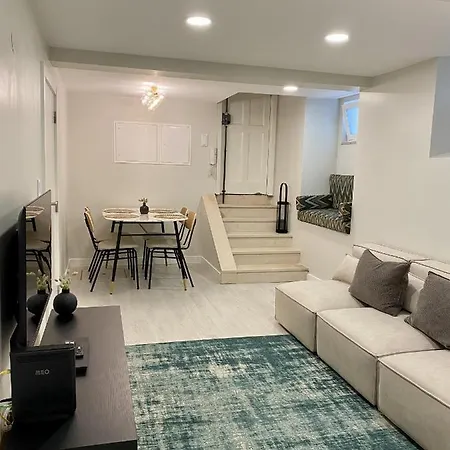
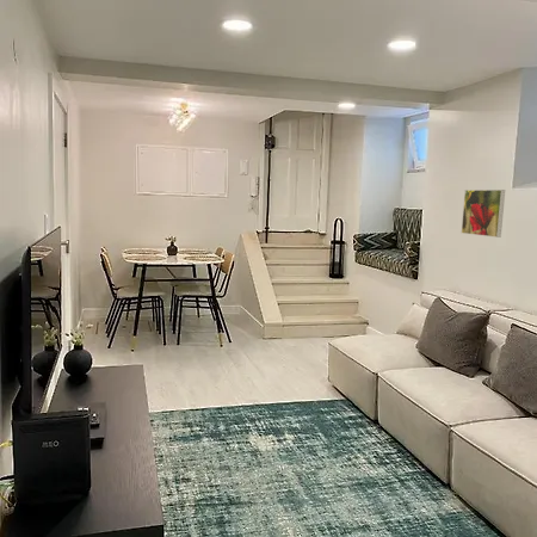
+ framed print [461,189,506,239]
